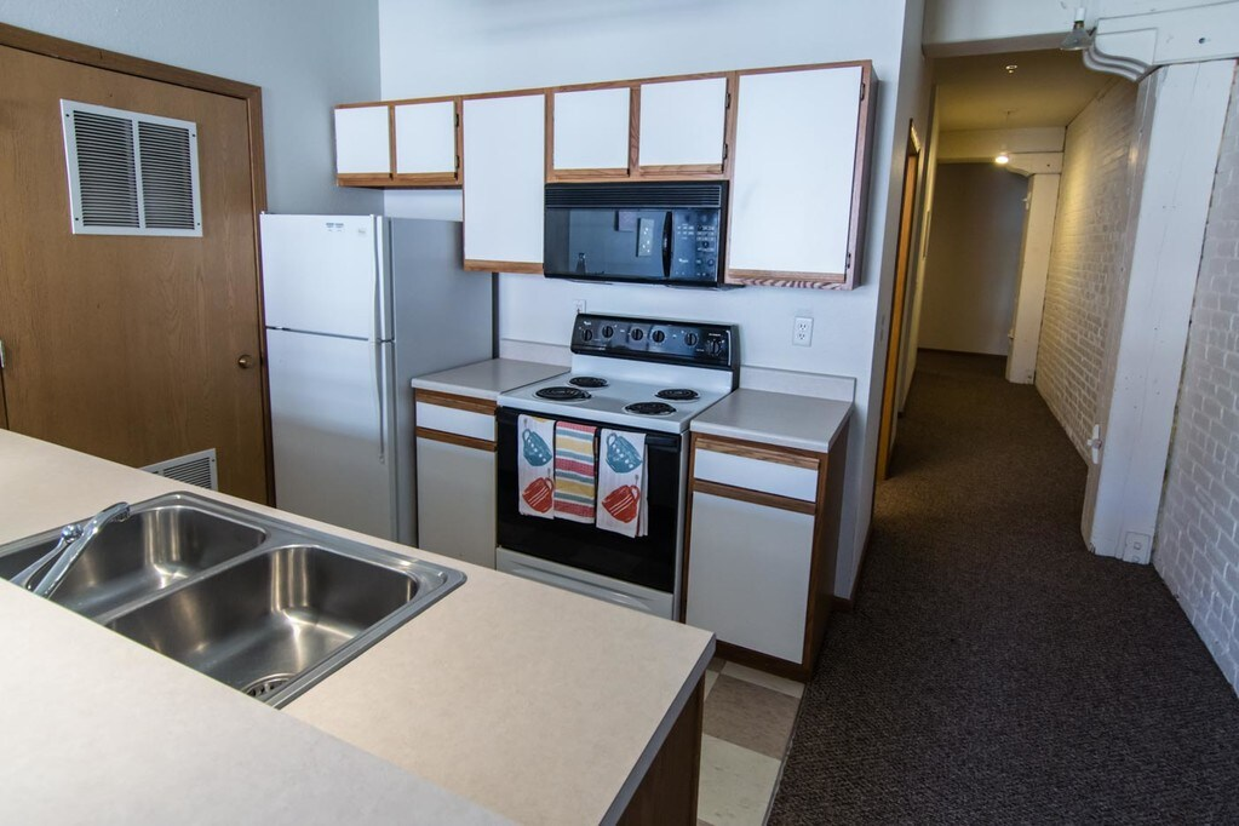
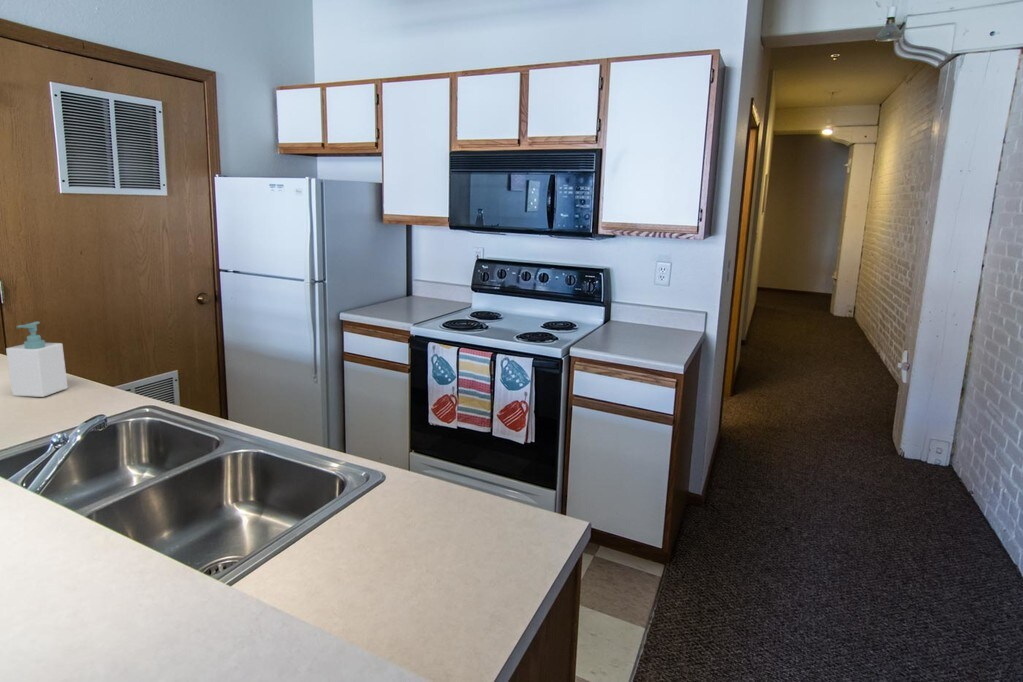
+ soap bottle [5,321,69,398]
